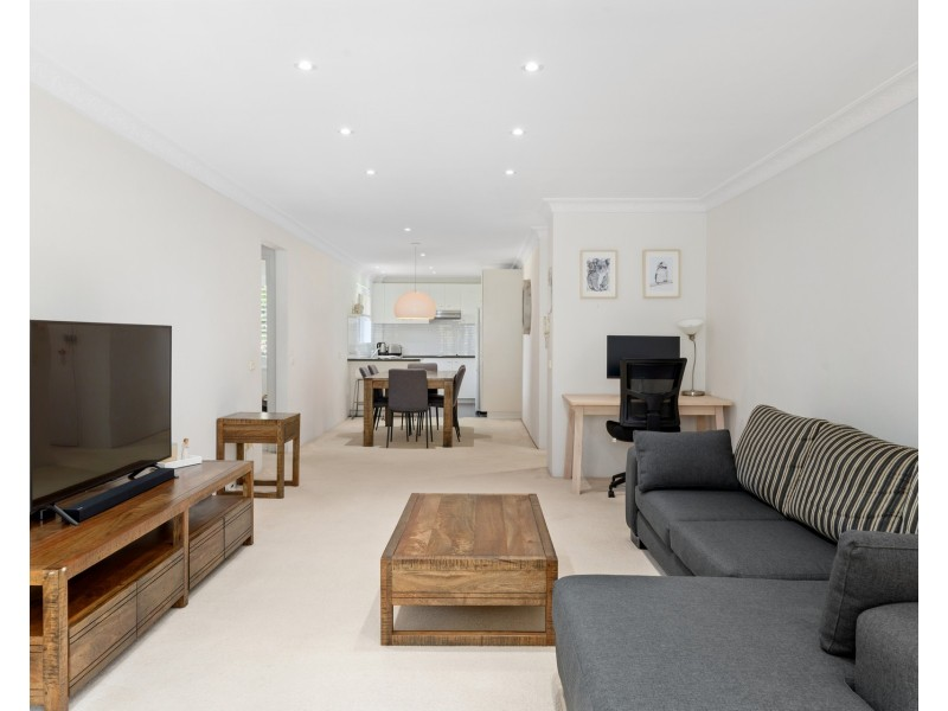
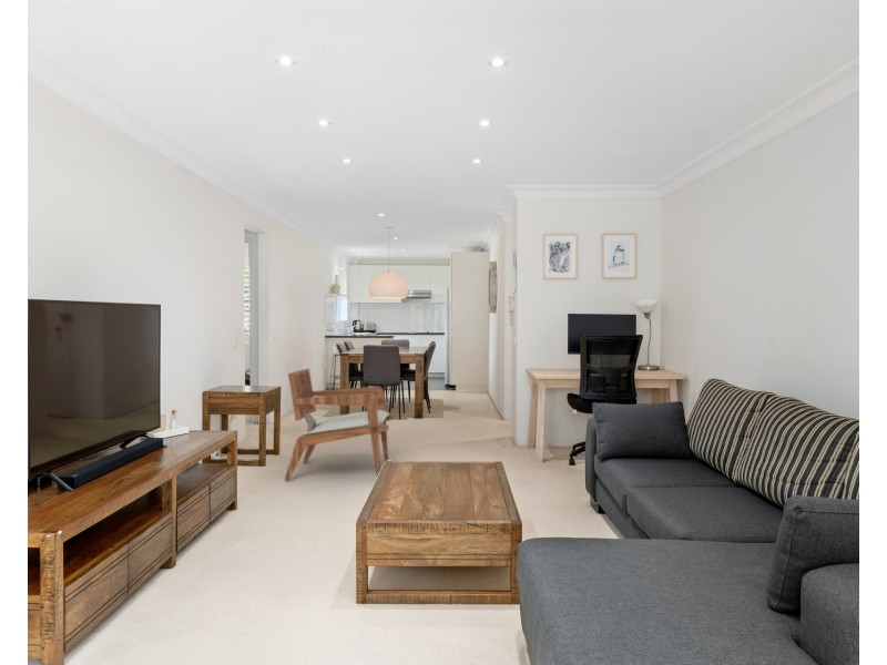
+ armchair [284,368,396,481]
